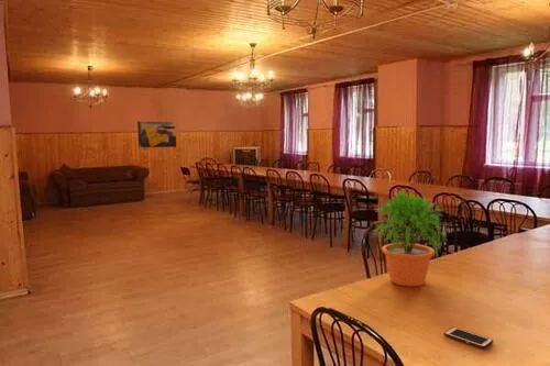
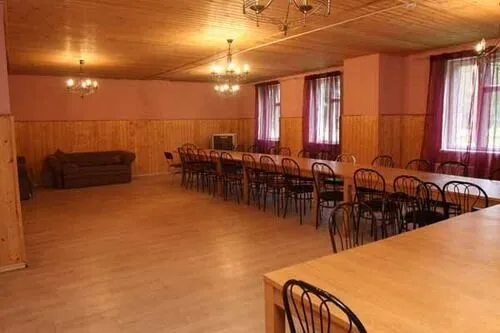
- potted plant [373,190,451,287]
- cell phone [443,326,494,350]
- wall art [136,120,177,148]
